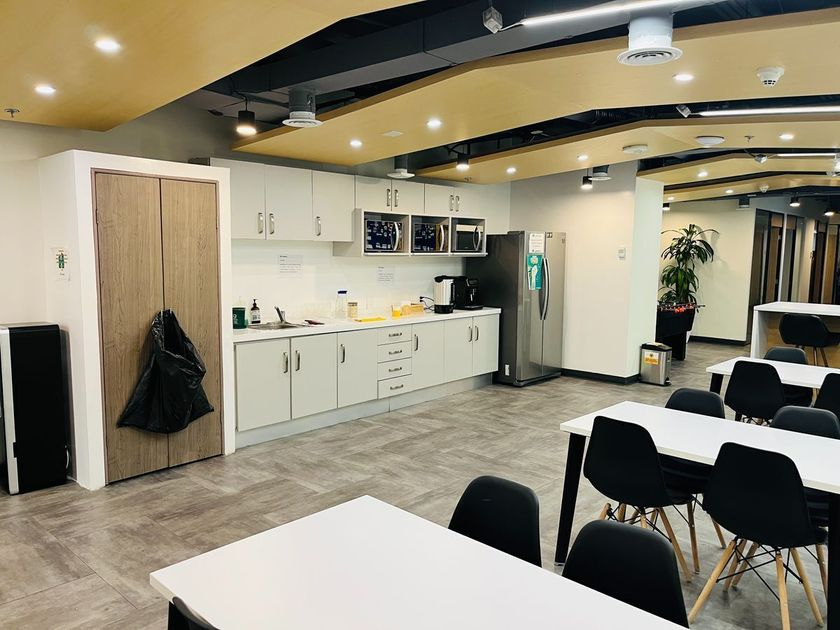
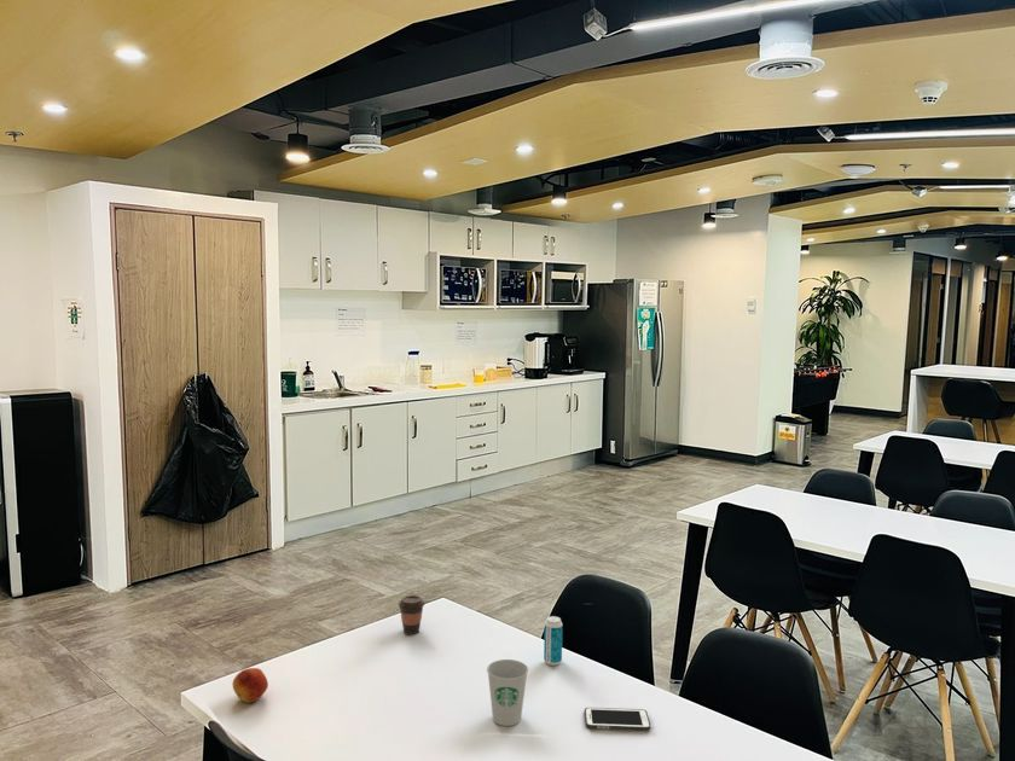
+ coffee cup [396,594,427,637]
+ fruit [231,667,269,704]
+ cell phone [584,707,651,732]
+ paper cup [486,658,529,727]
+ beverage can [543,615,564,667]
